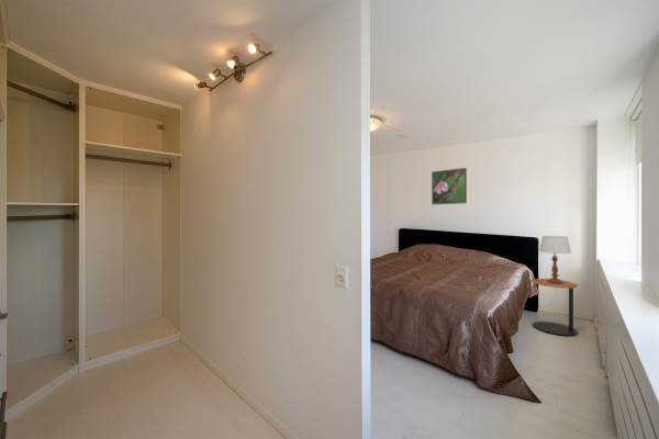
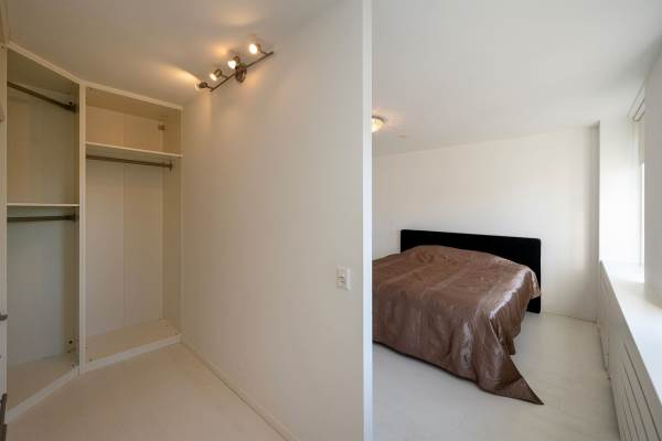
- table lamp [538,235,572,284]
- side table [532,278,579,337]
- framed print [431,167,468,205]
